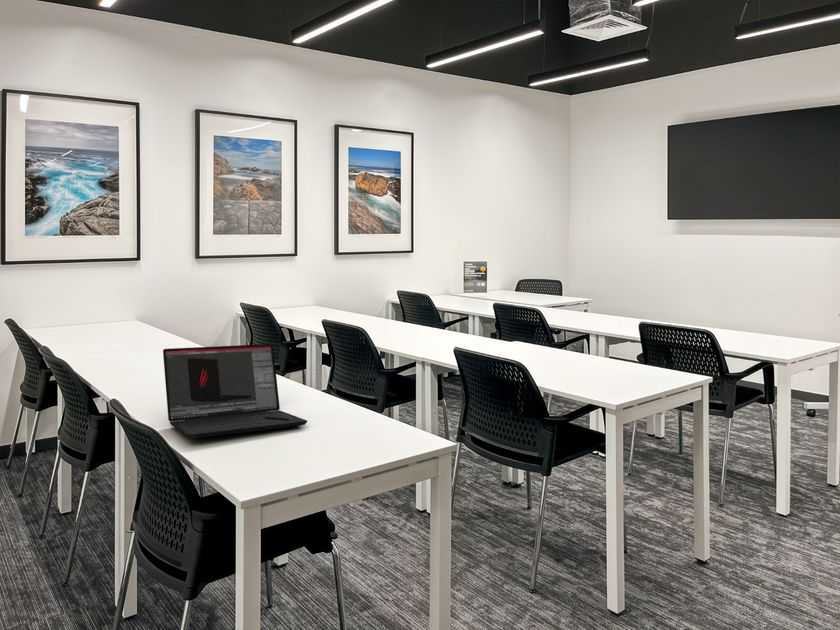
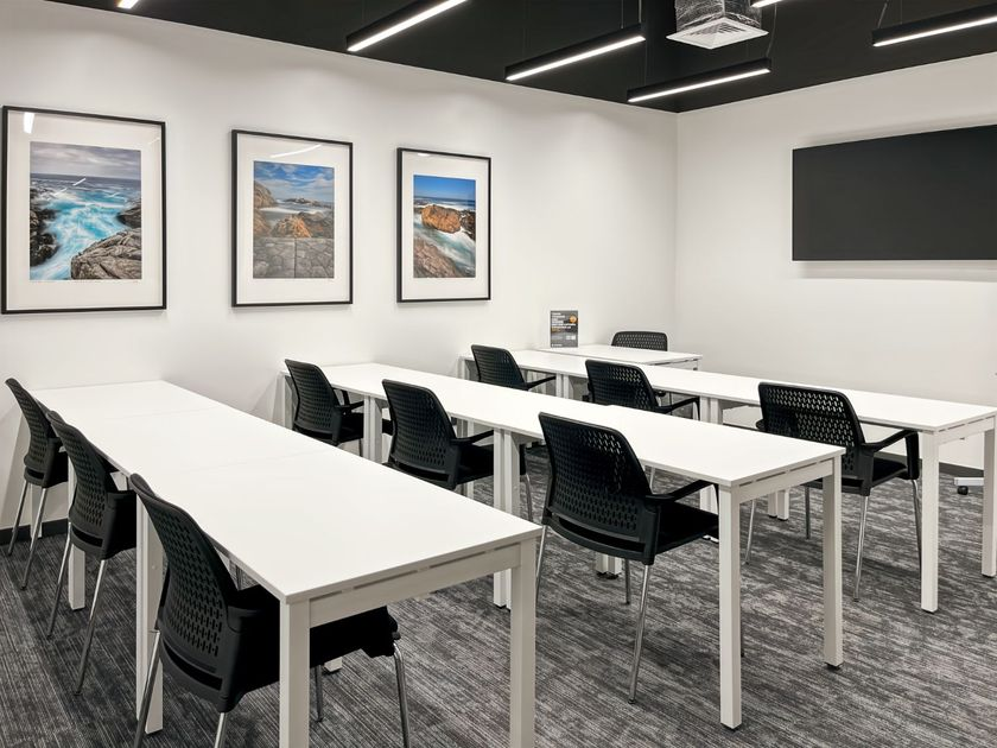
- laptop [162,343,308,439]
